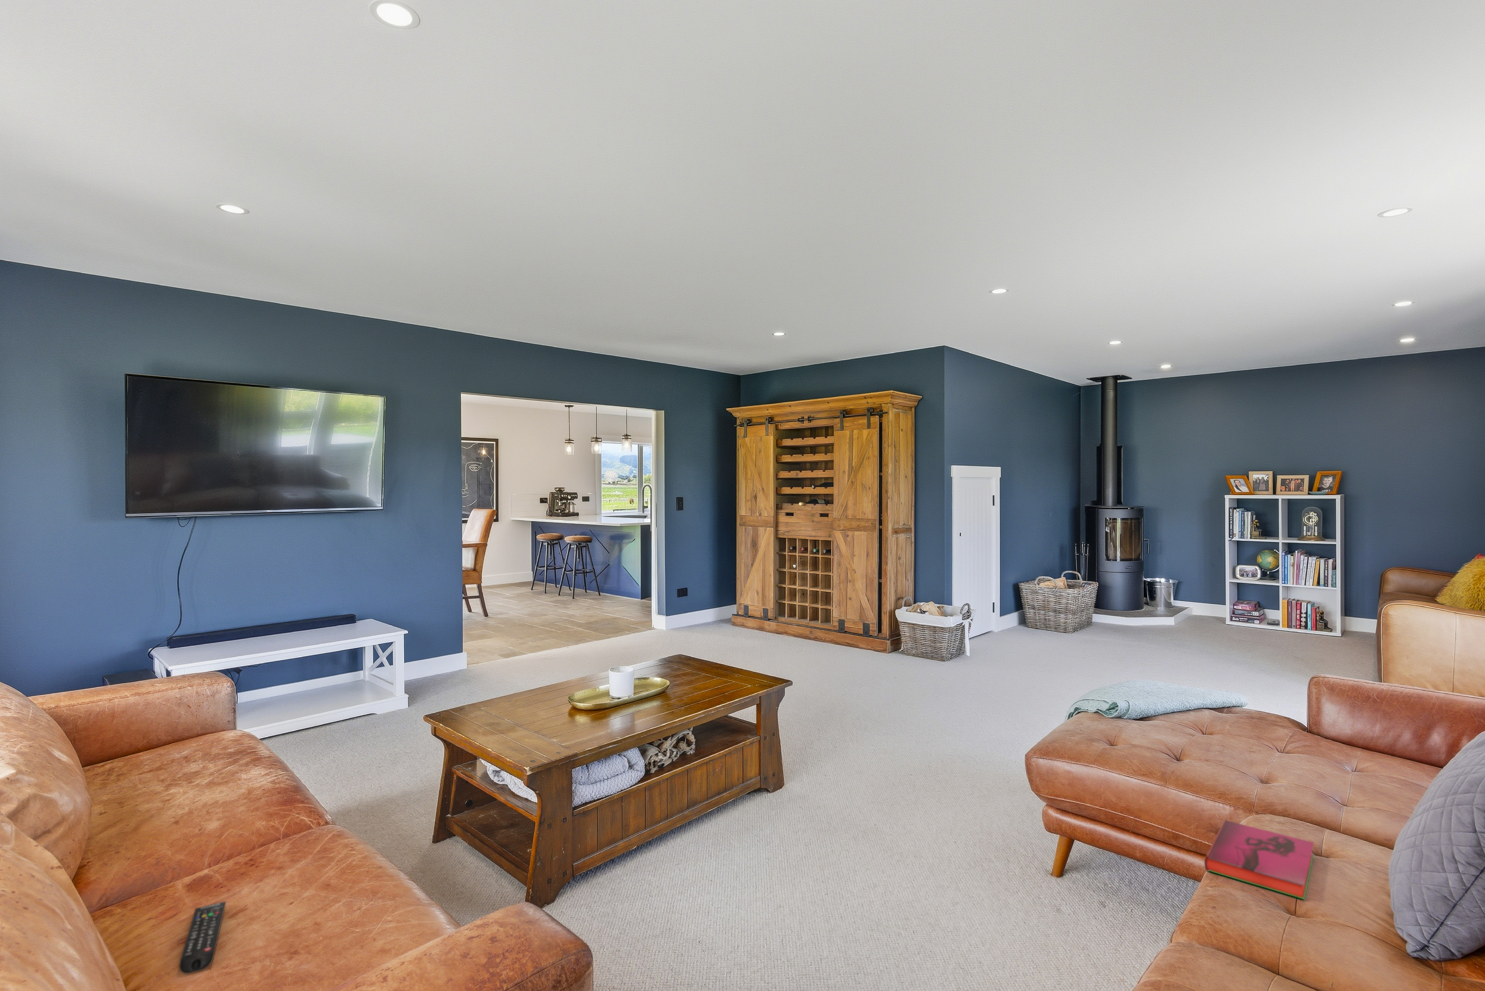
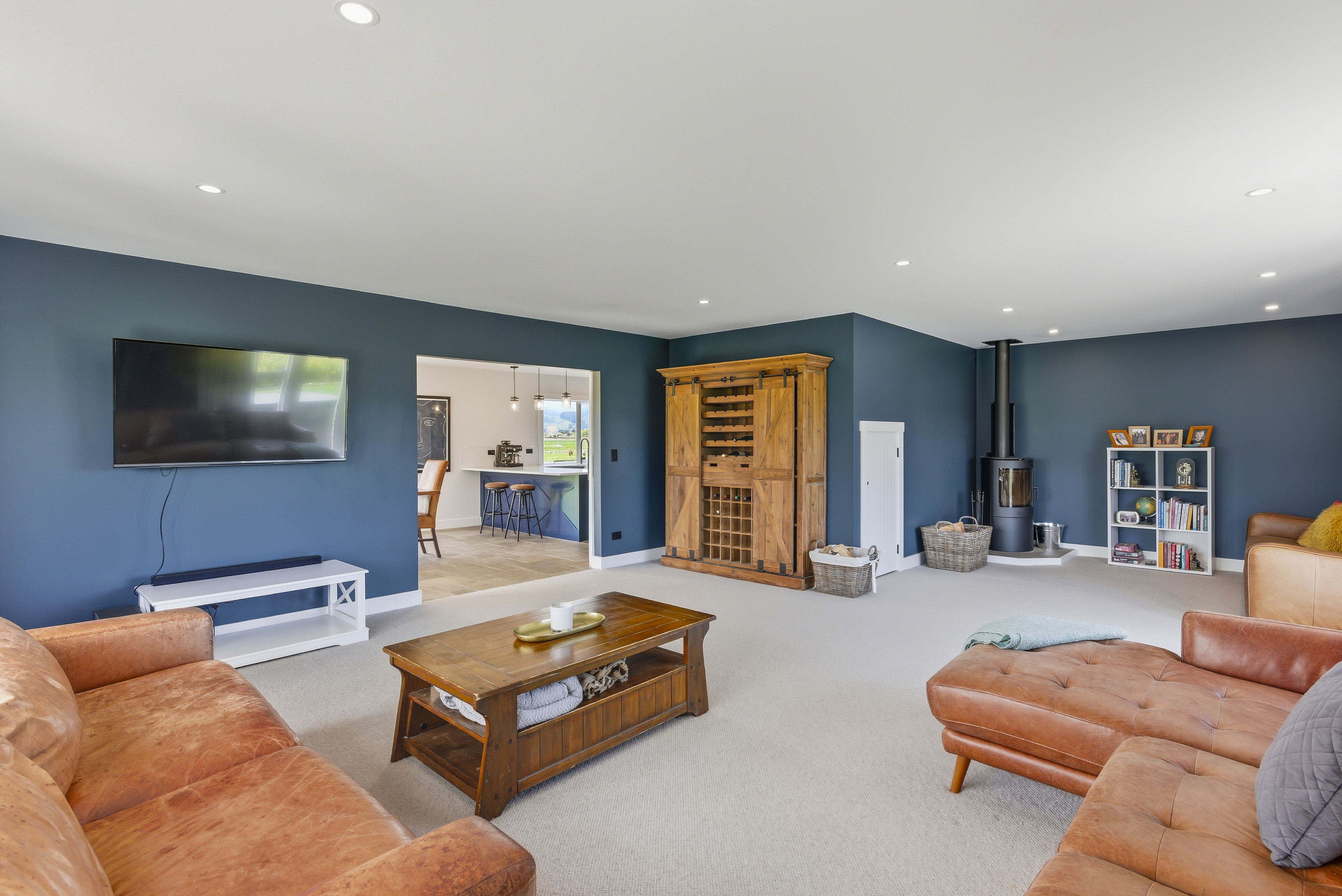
- hardback book [1204,820,1313,900]
- remote control [179,900,226,974]
